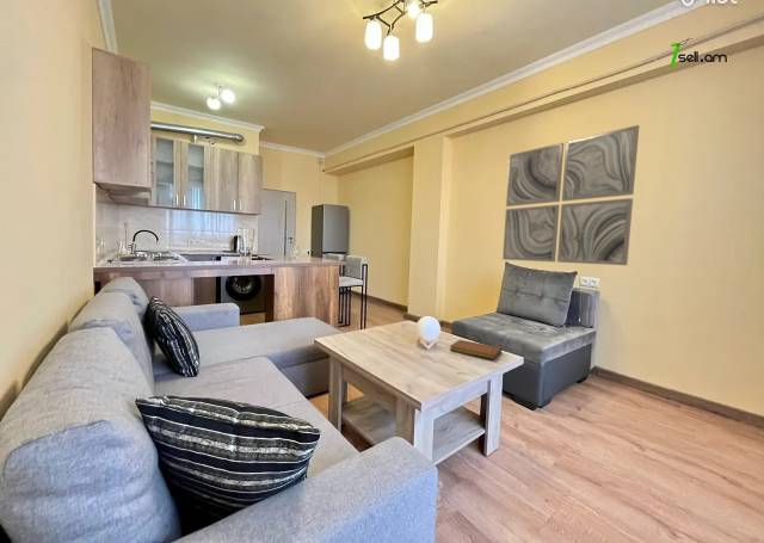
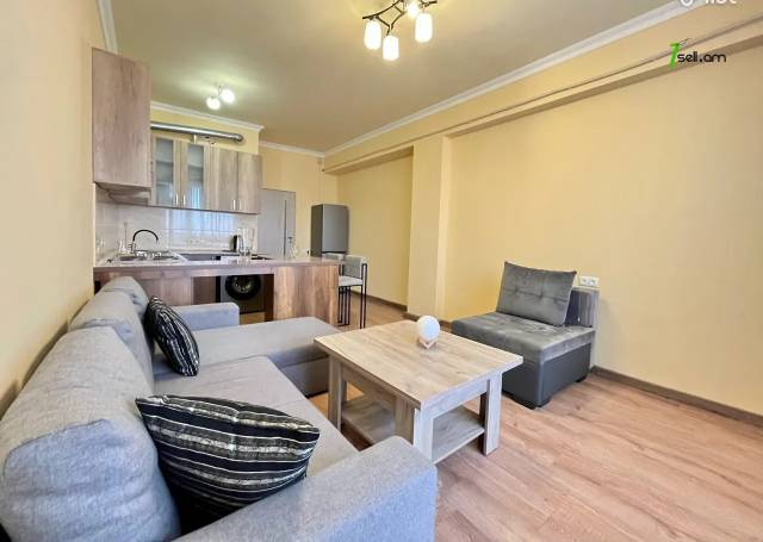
- notebook [449,339,503,360]
- wall art [501,124,640,266]
